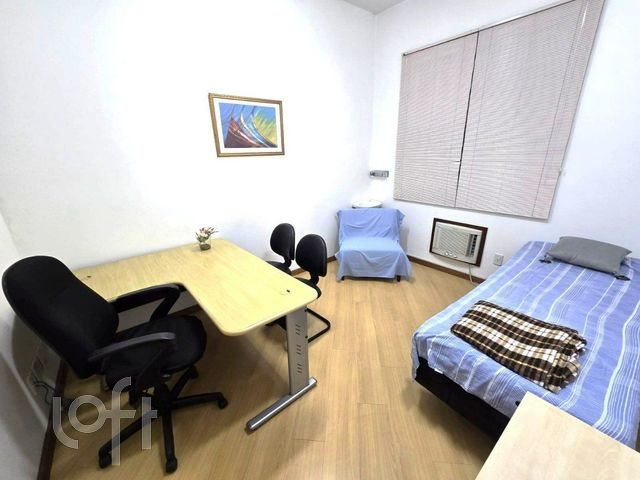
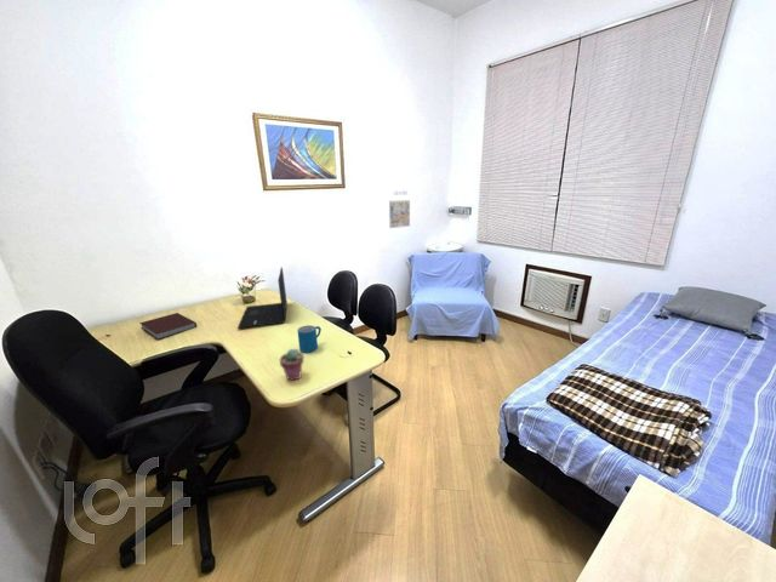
+ calendar [388,189,411,229]
+ potted succulent [279,348,306,382]
+ mug [296,324,323,354]
+ laptop [236,266,289,329]
+ notebook [138,312,198,341]
